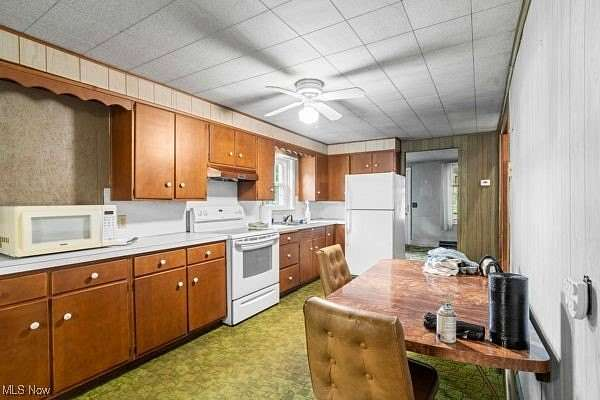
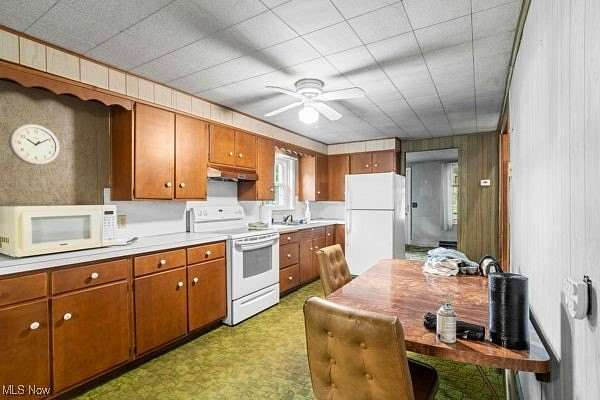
+ wall clock [8,123,60,166]
